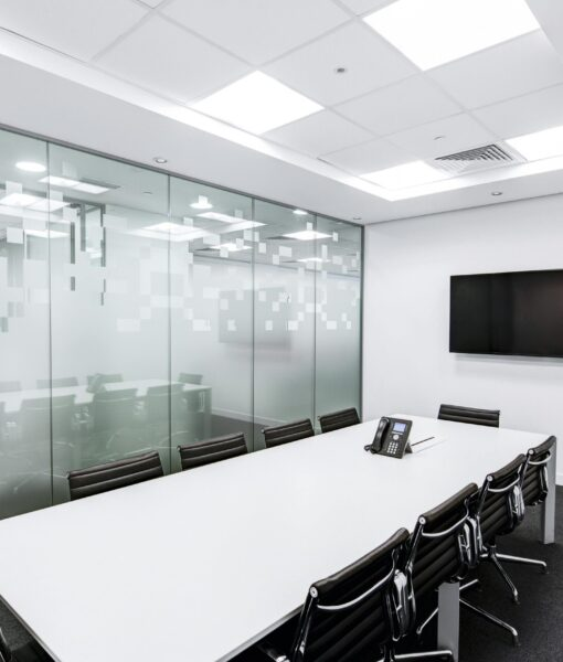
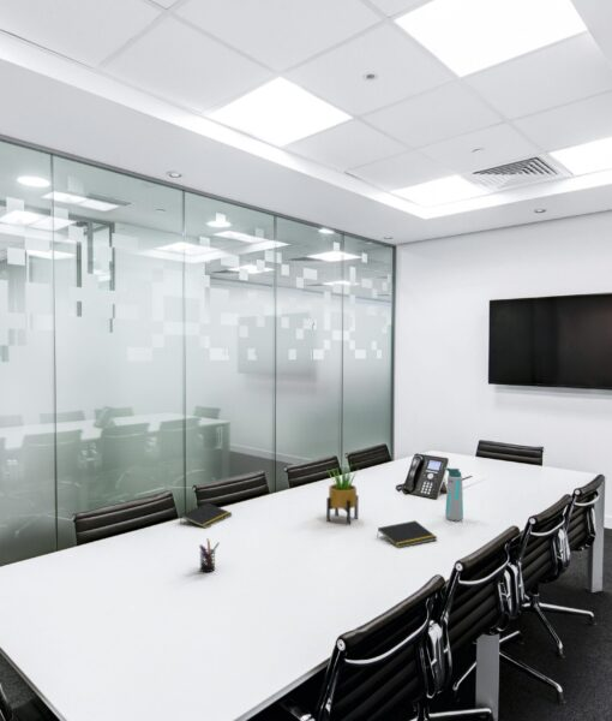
+ water bottle [443,466,464,522]
+ pen holder [198,537,221,573]
+ notepad [376,519,438,549]
+ potted plant [325,463,360,526]
+ notepad [179,502,233,530]
